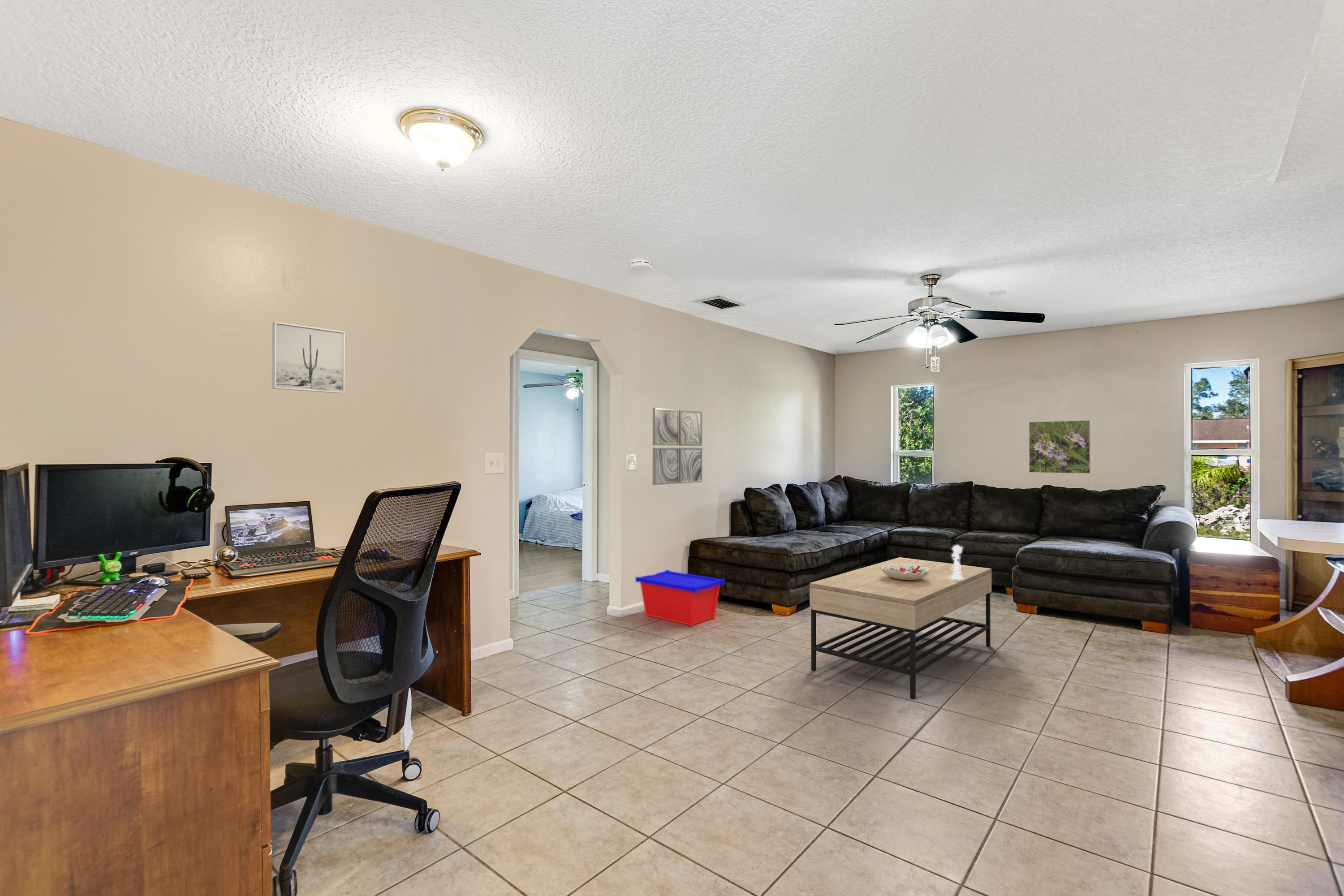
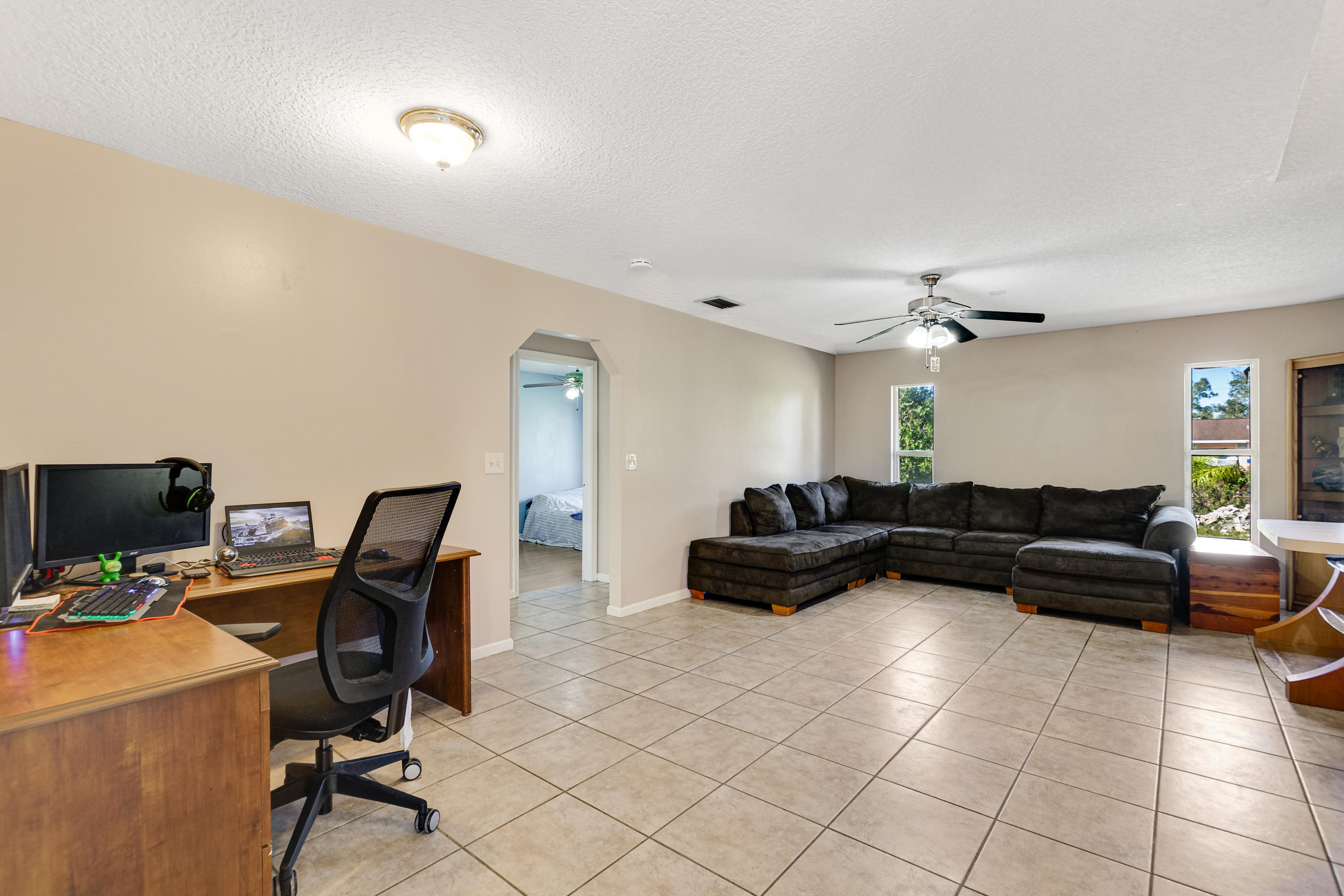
- candle [949,544,964,580]
- storage bin [635,569,725,627]
- coffee table [809,557,992,699]
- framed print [1029,420,1091,474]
- decorative bowl [880,564,930,580]
- wall art [652,407,702,486]
- wall art [271,321,345,394]
